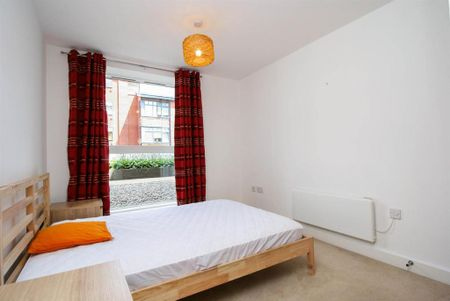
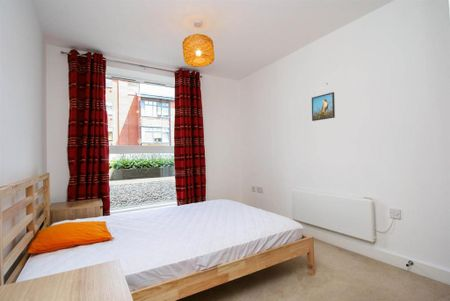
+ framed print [311,91,336,122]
